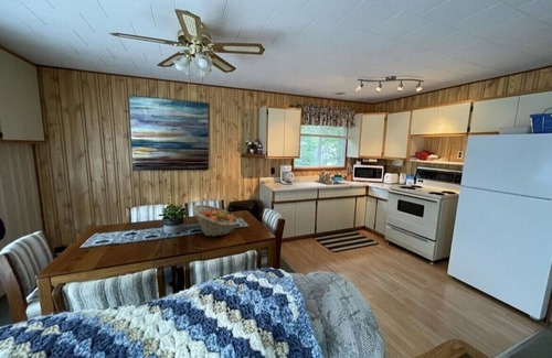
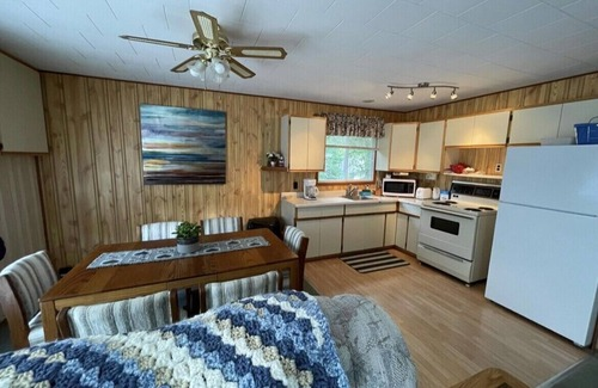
- fruit basket [191,204,240,238]
